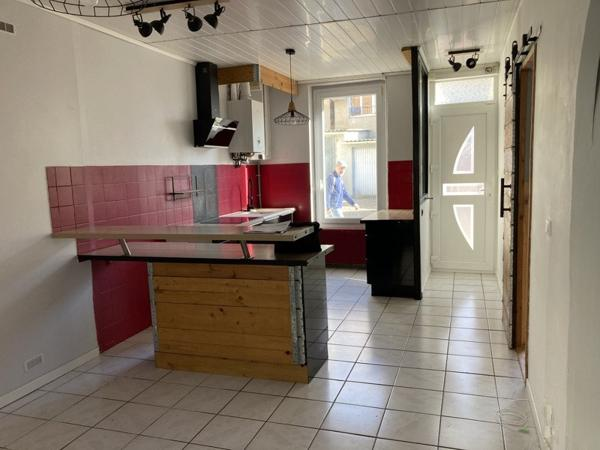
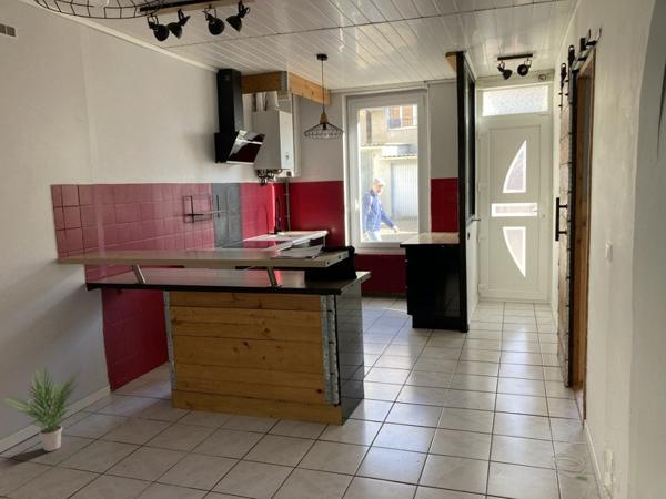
+ potted plant [2,366,81,452]
